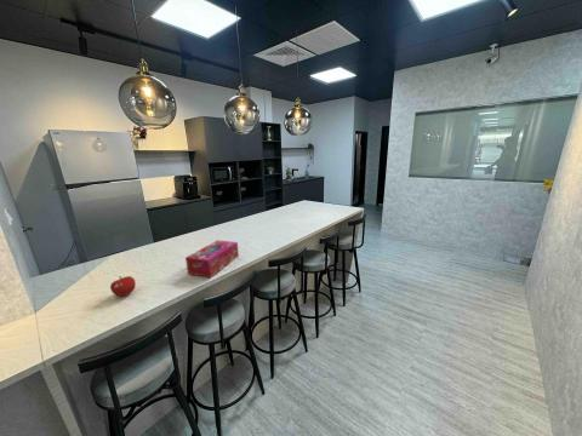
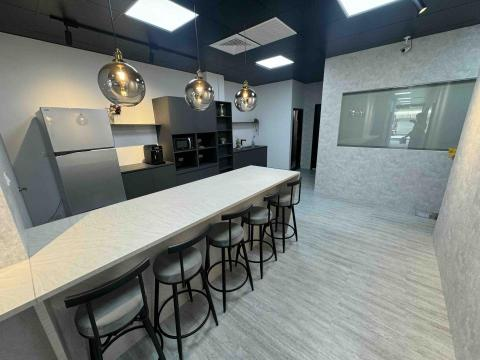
- fruit [109,275,137,298]
- tissue box [184,239,240,279]
